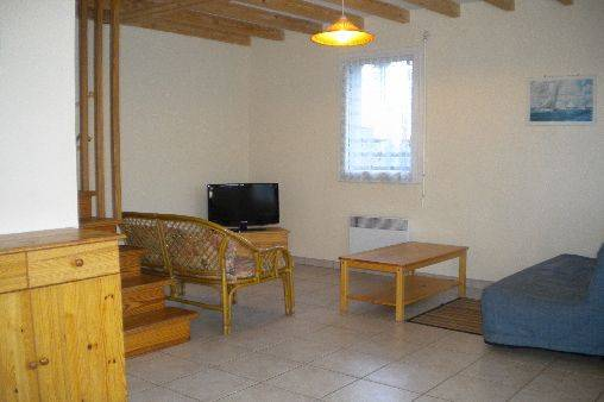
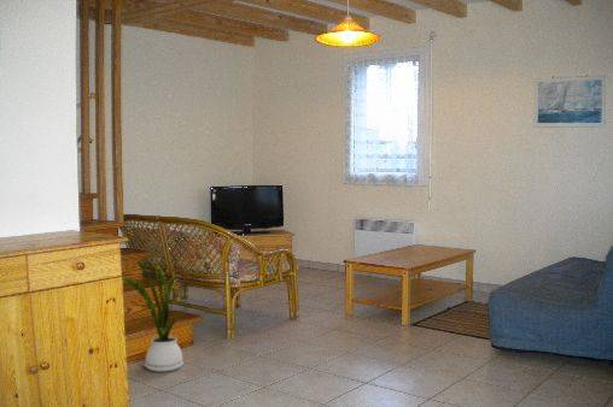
+ house plant [122,258,188,373]
